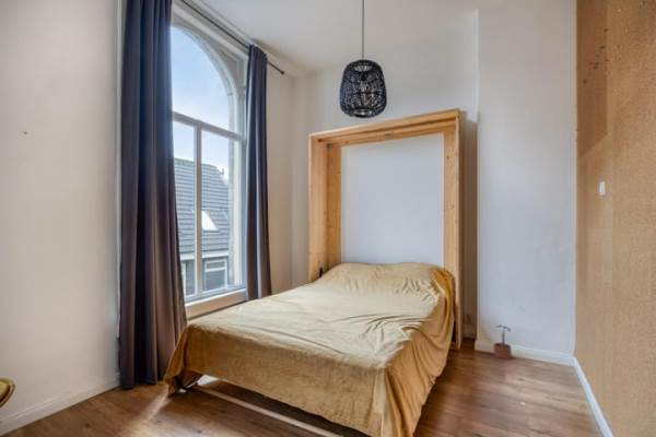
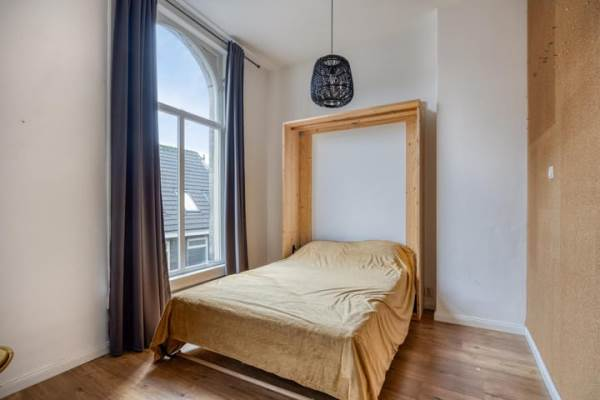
- potted plant [493,324,513,361]
